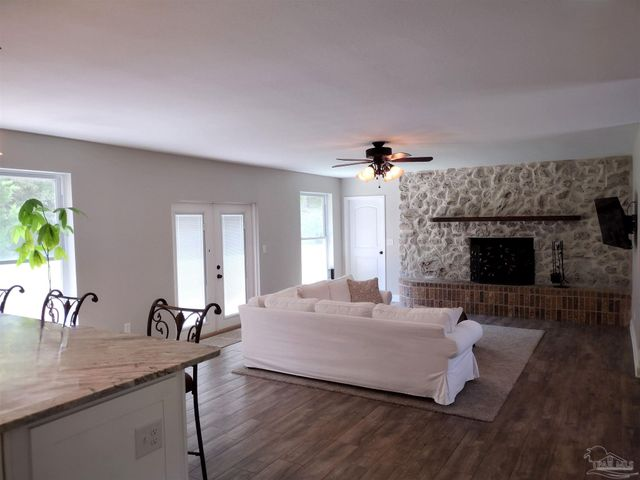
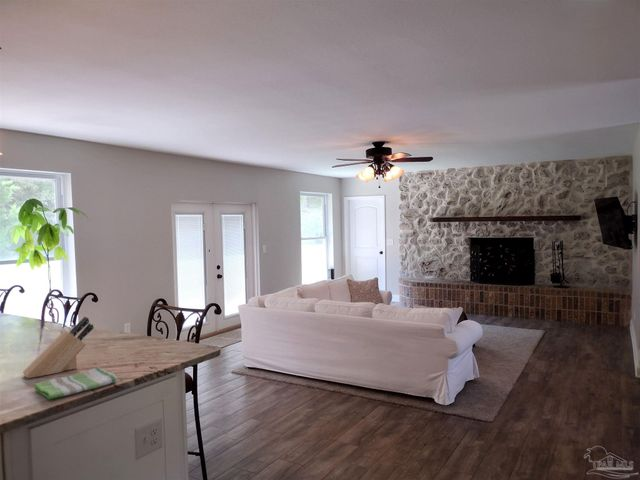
+ knife block [22,316,95,379]
+ dish towel [33,366,118,400]
